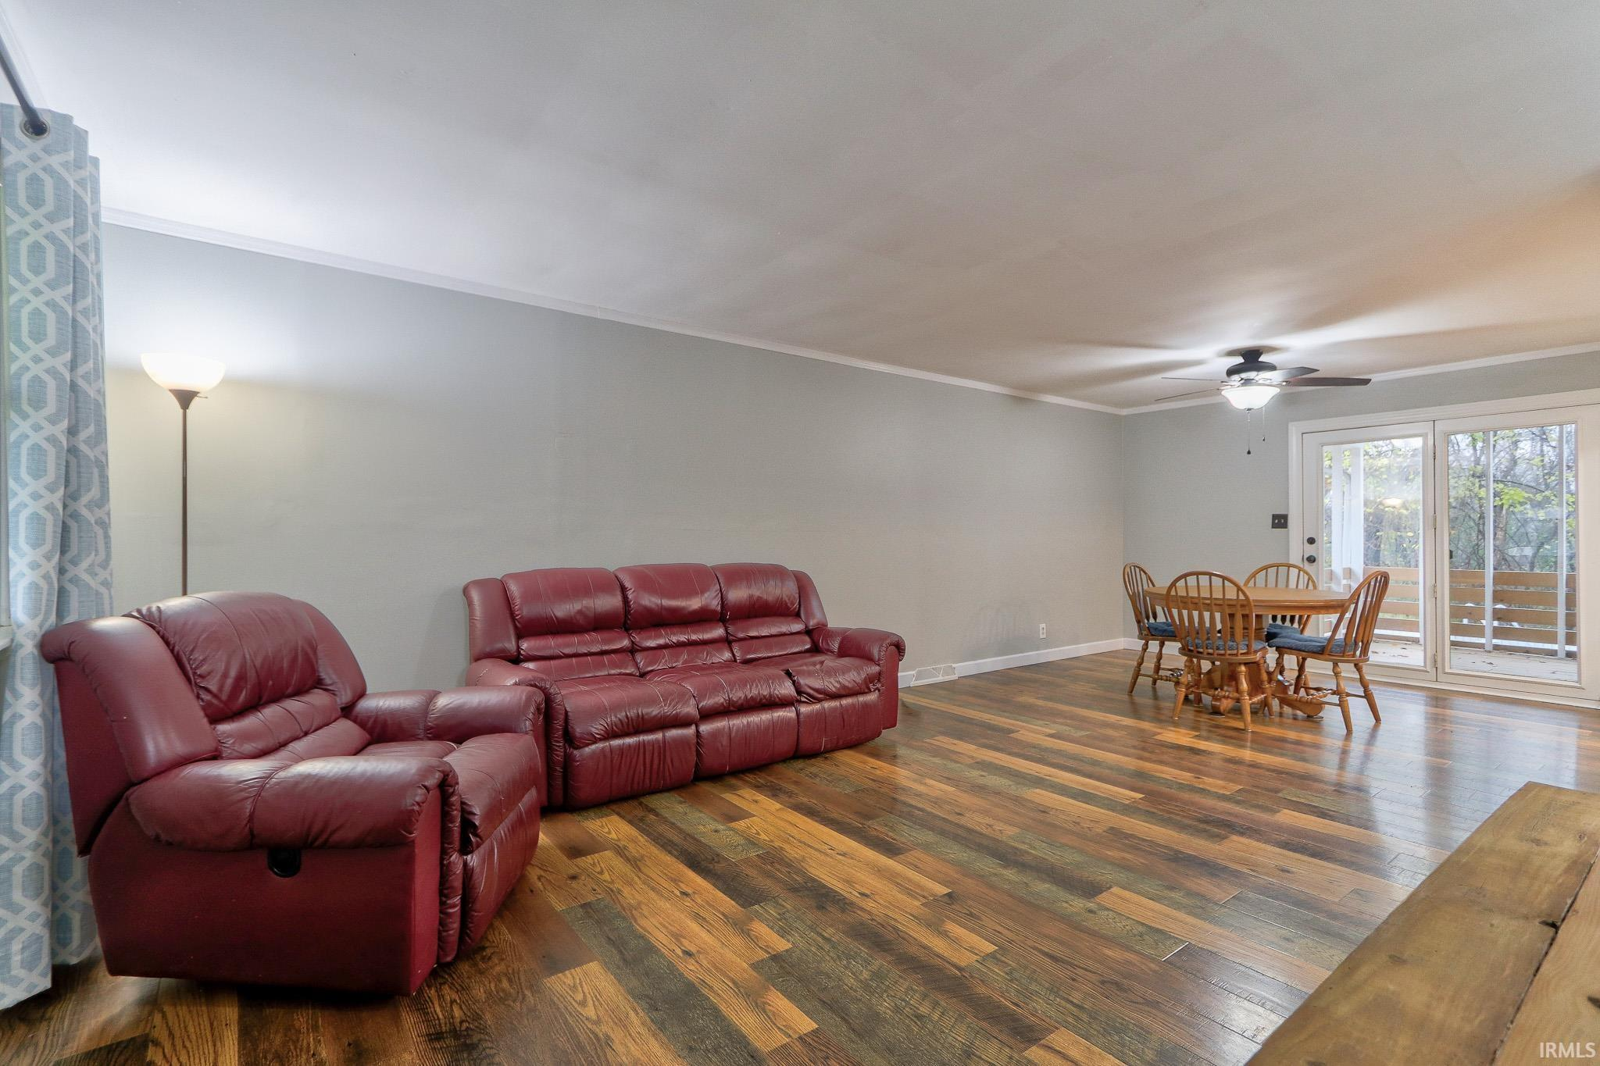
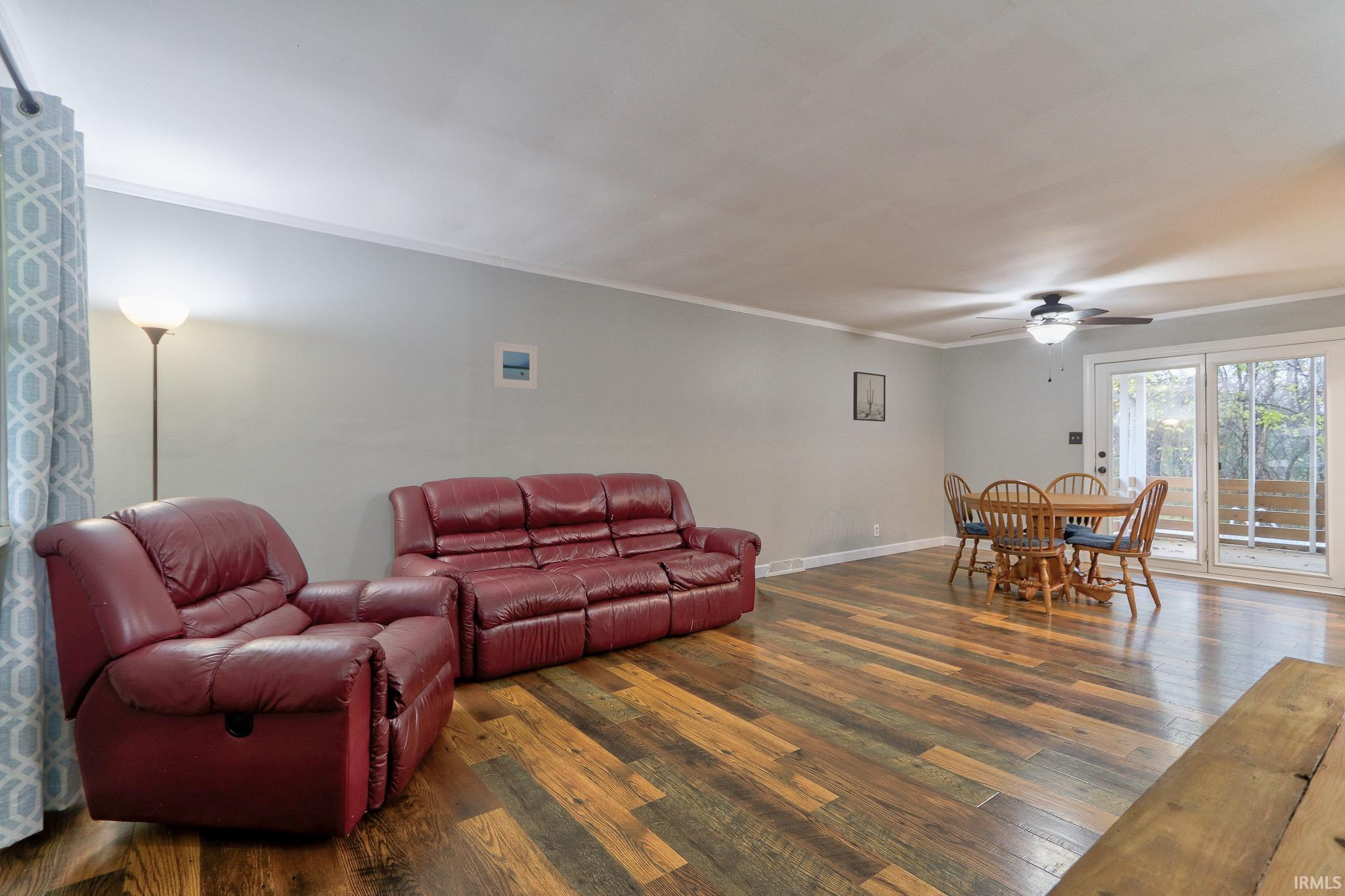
+ wall art [852,371,886,422]
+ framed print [493,341,538,390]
